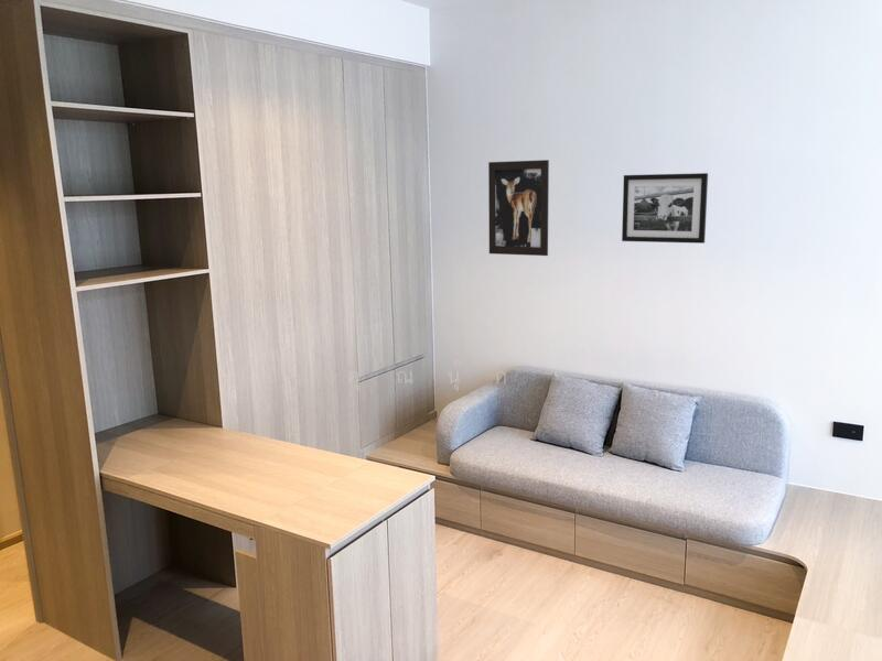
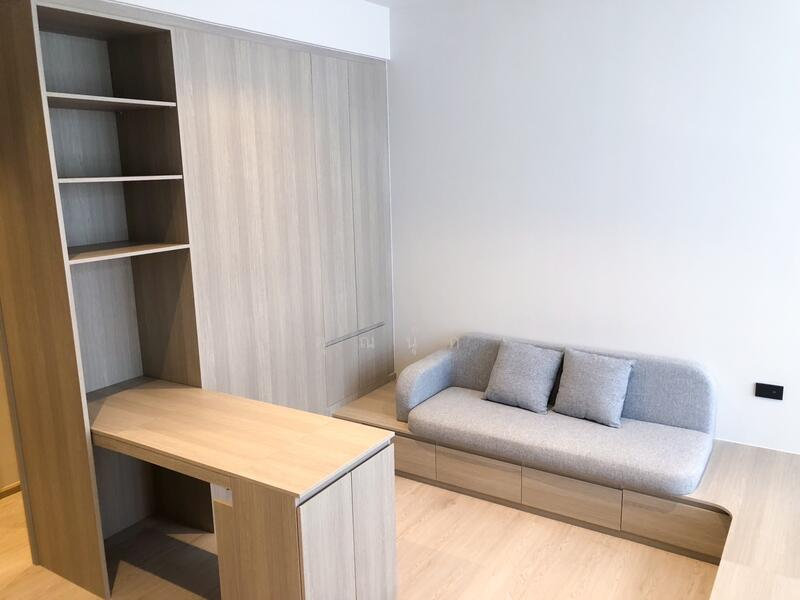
- wall art [487,159,550,257]
- picture frame [621,172,709,245]
